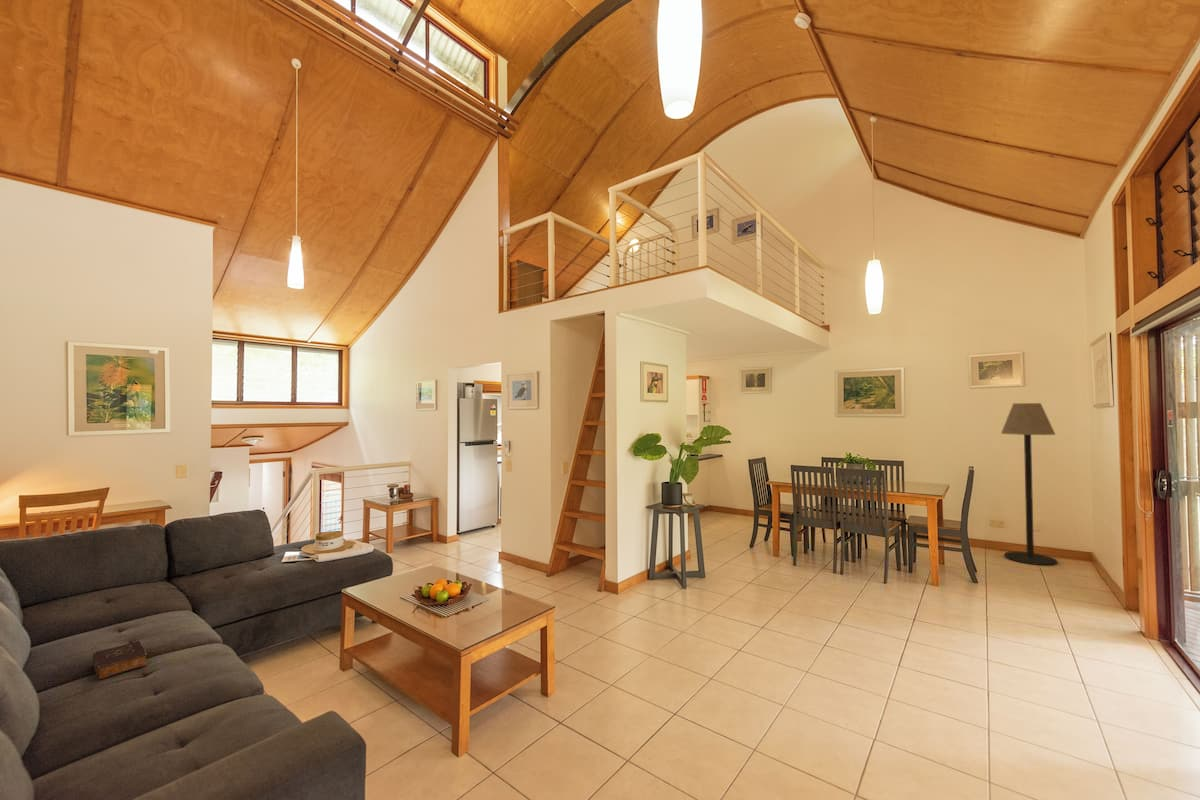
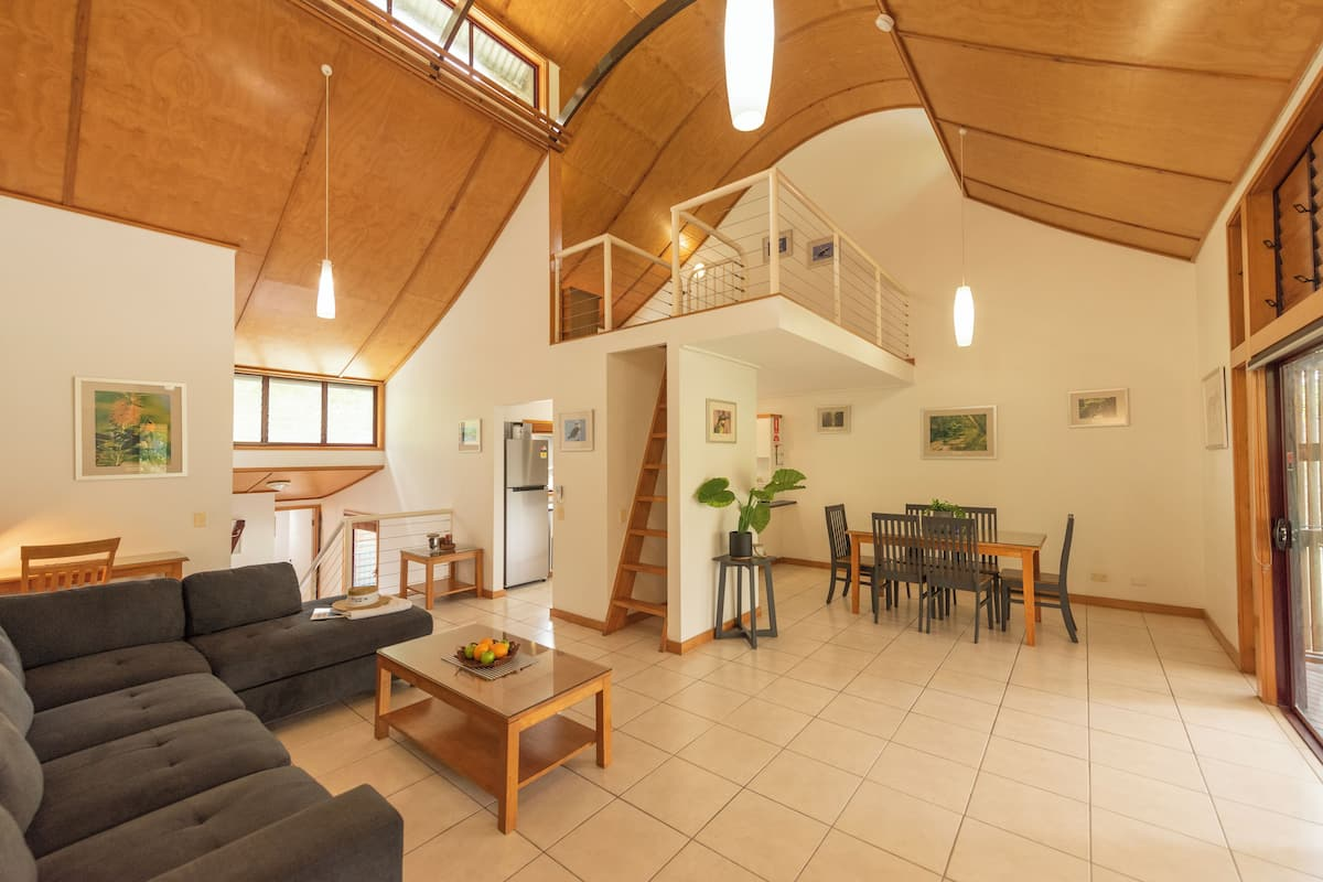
- floor lamp [1000,402,1059,567]
- book [92,640,148,681]
